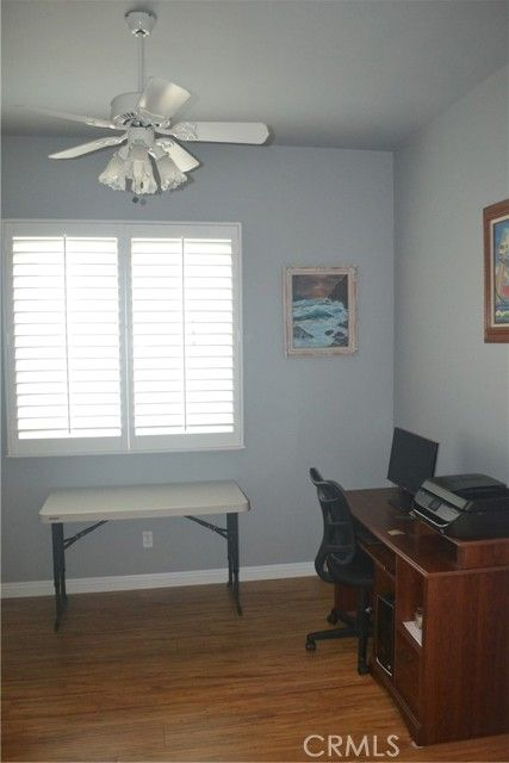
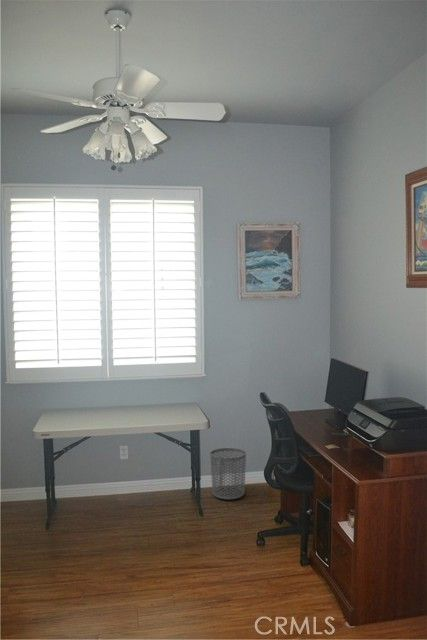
+ waste bin [209,447,247,500]
